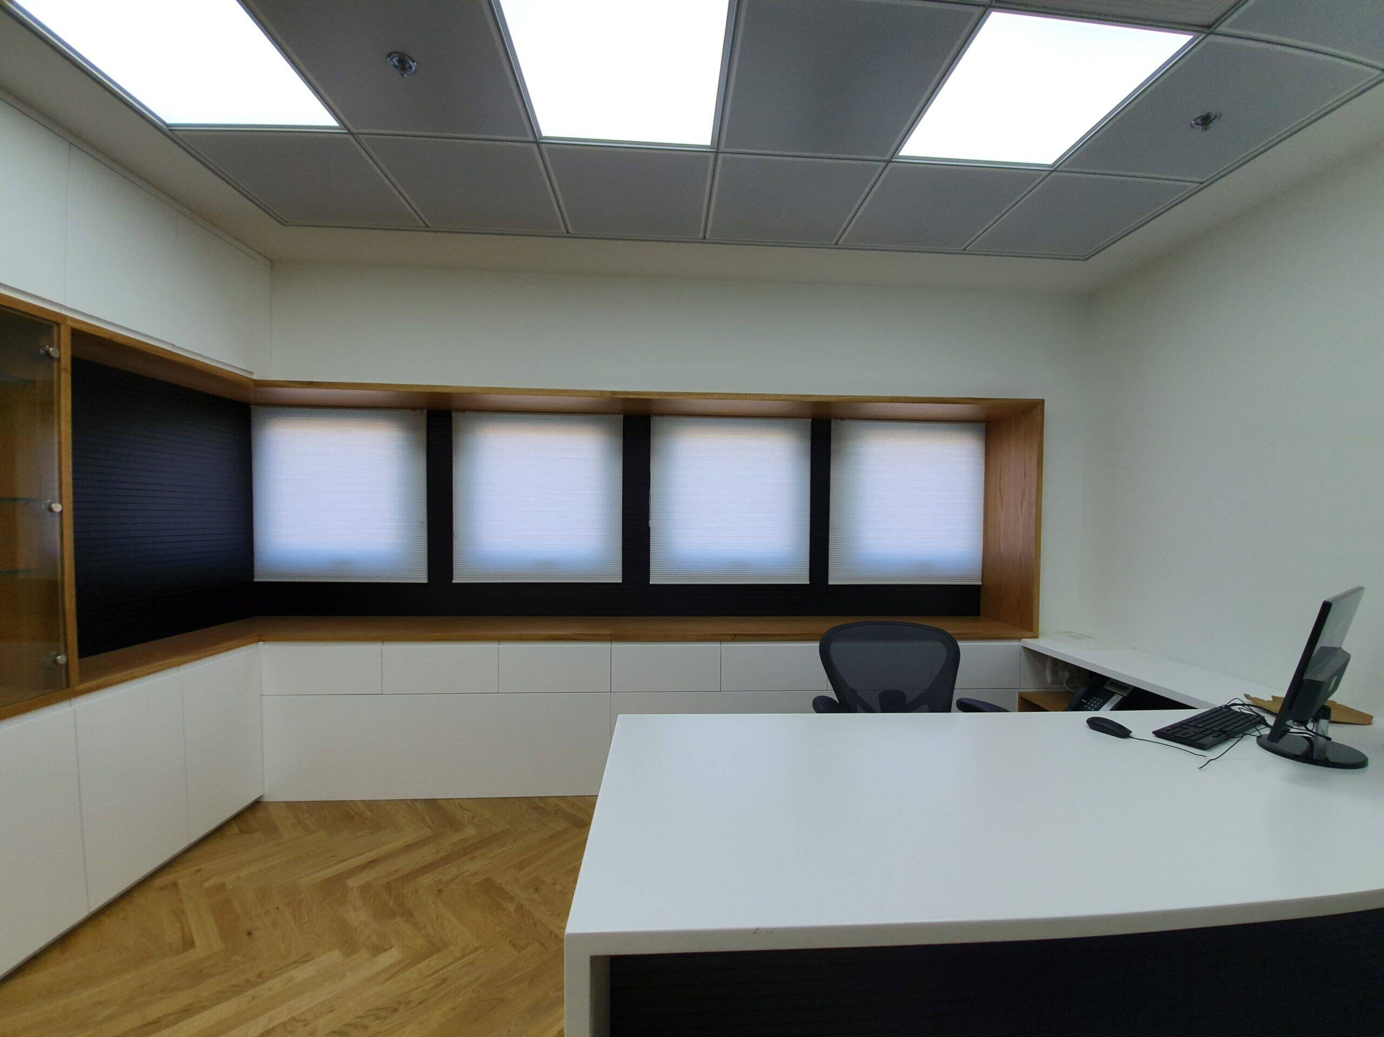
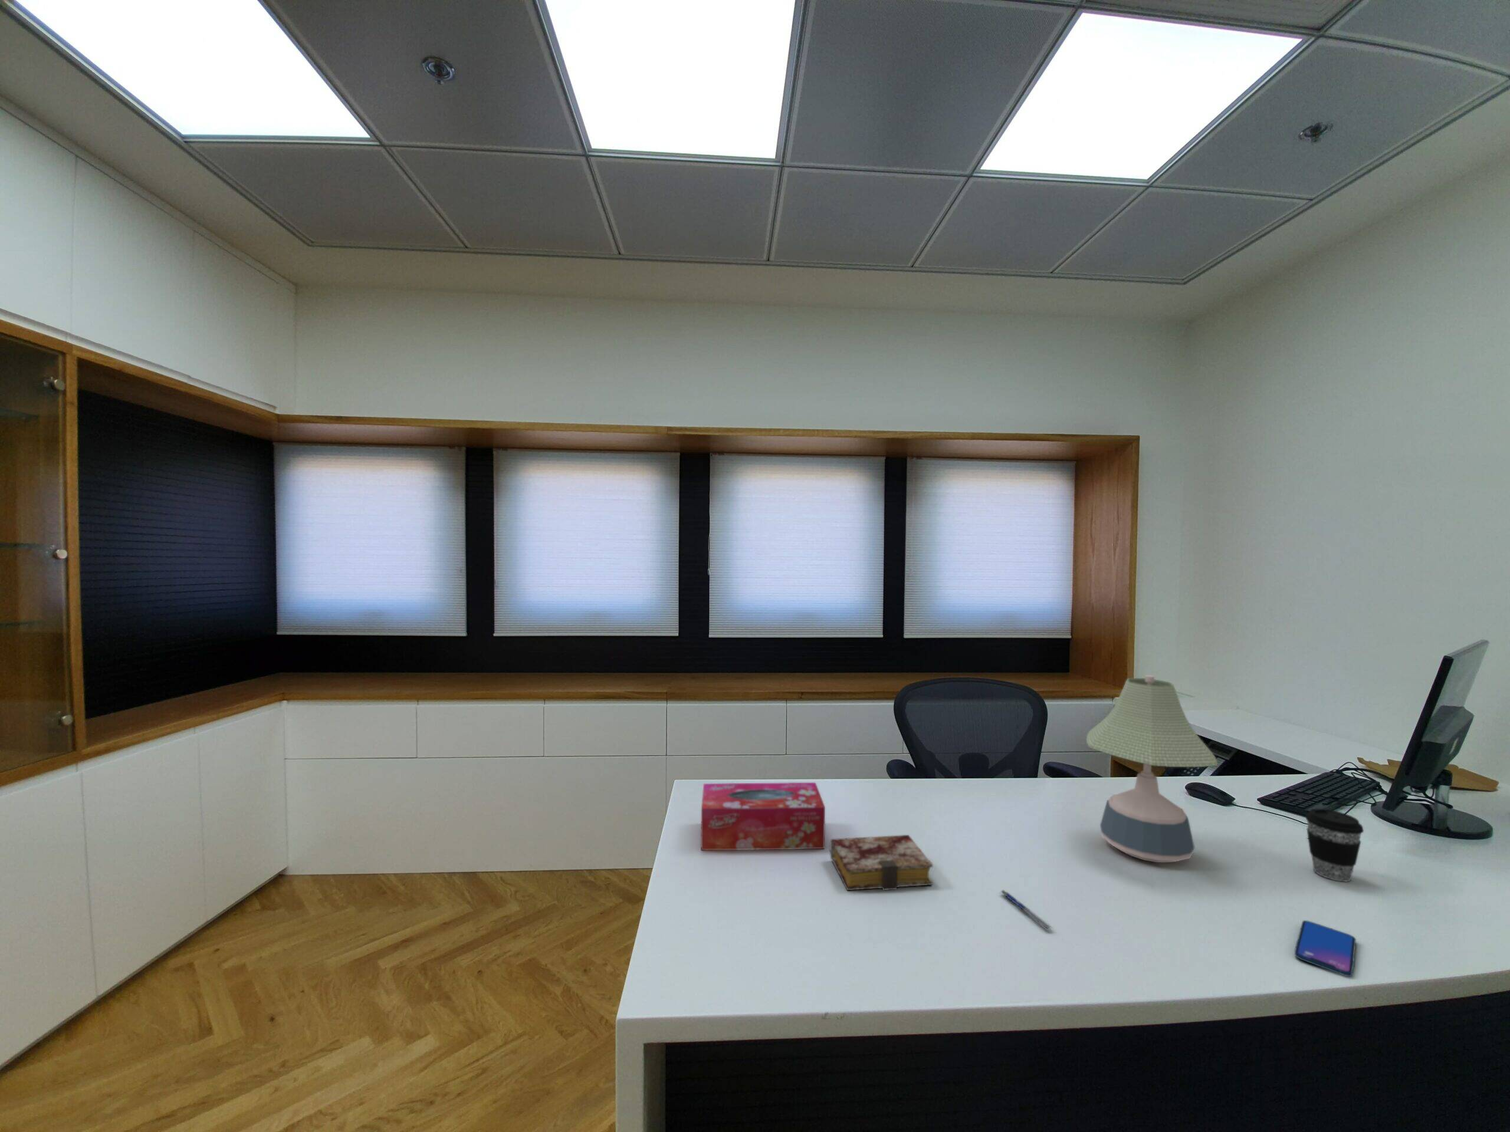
+ pen [999,889,1053,931]
+ smartphone [1294,919,1357,977]
+ coffee cup [1305,809,1364,882]
+ desk lamp [1086,674,1218,863]
+ tissue box [700,781,826,850]
+ book [830,835,933,891]
